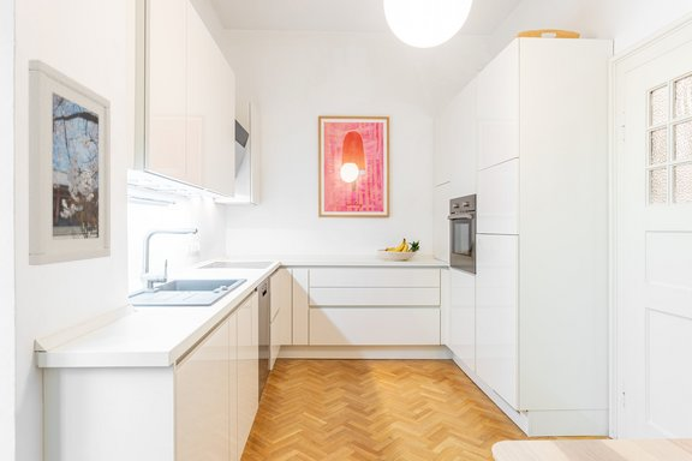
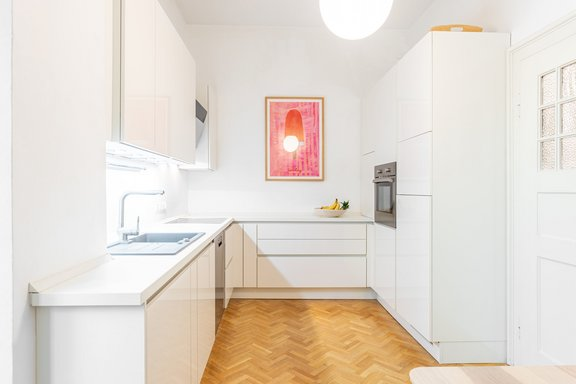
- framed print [28,59,112,267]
